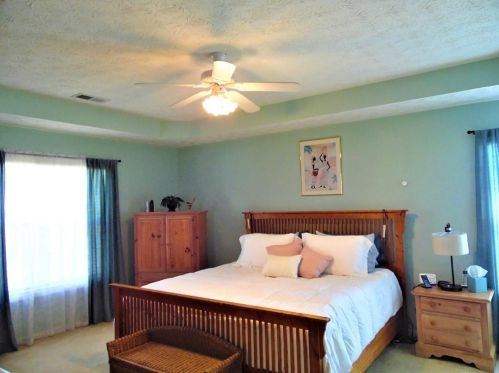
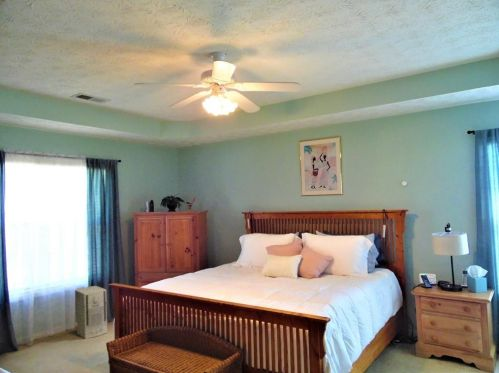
+ air purifier [74,285,108,340]
